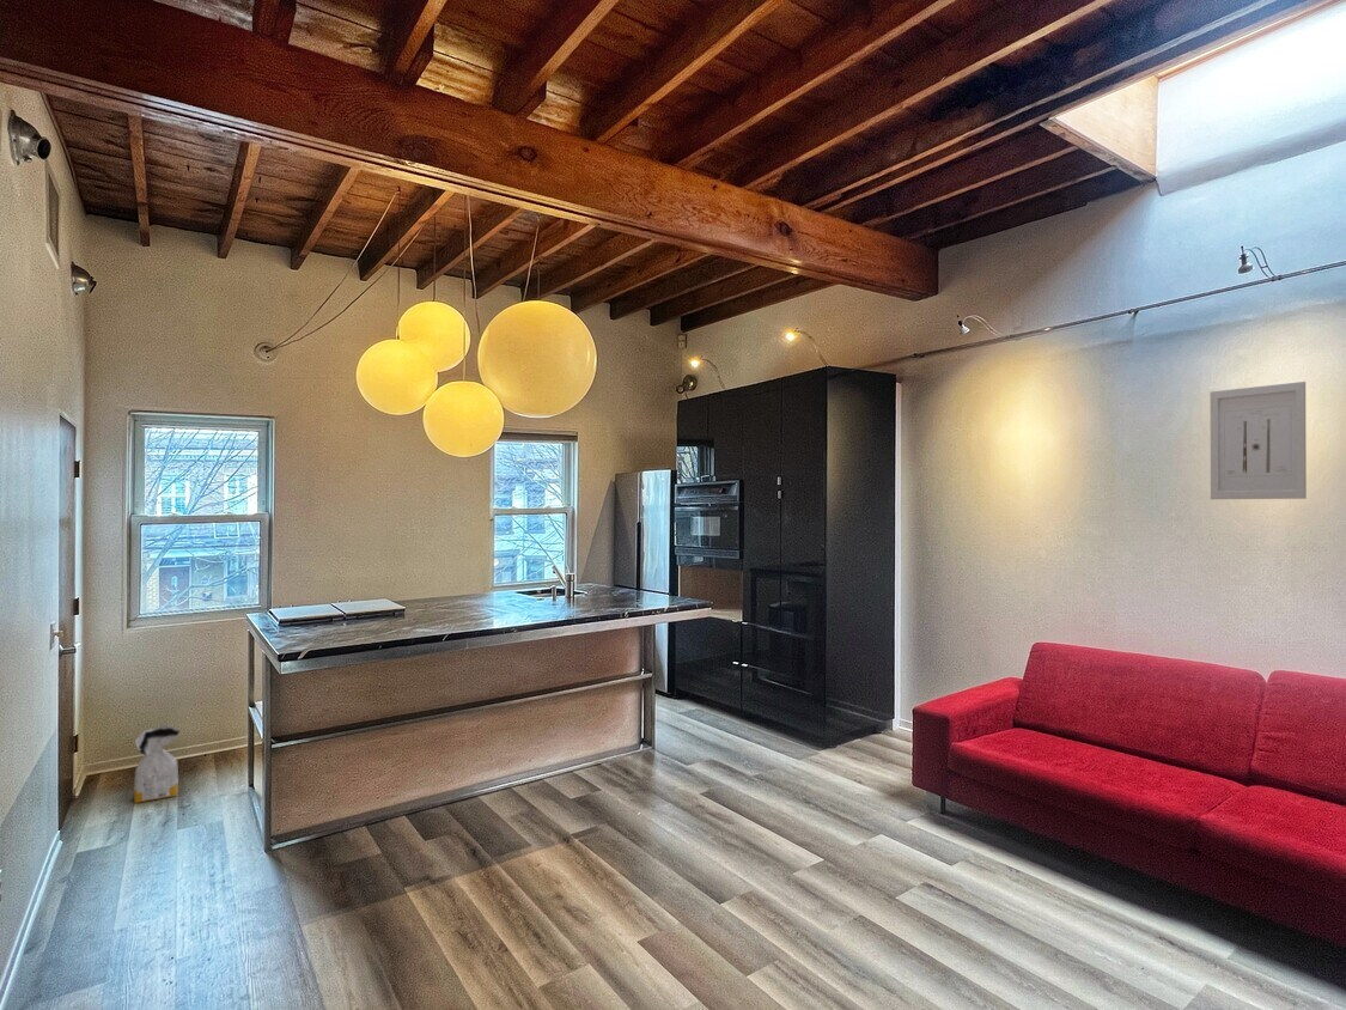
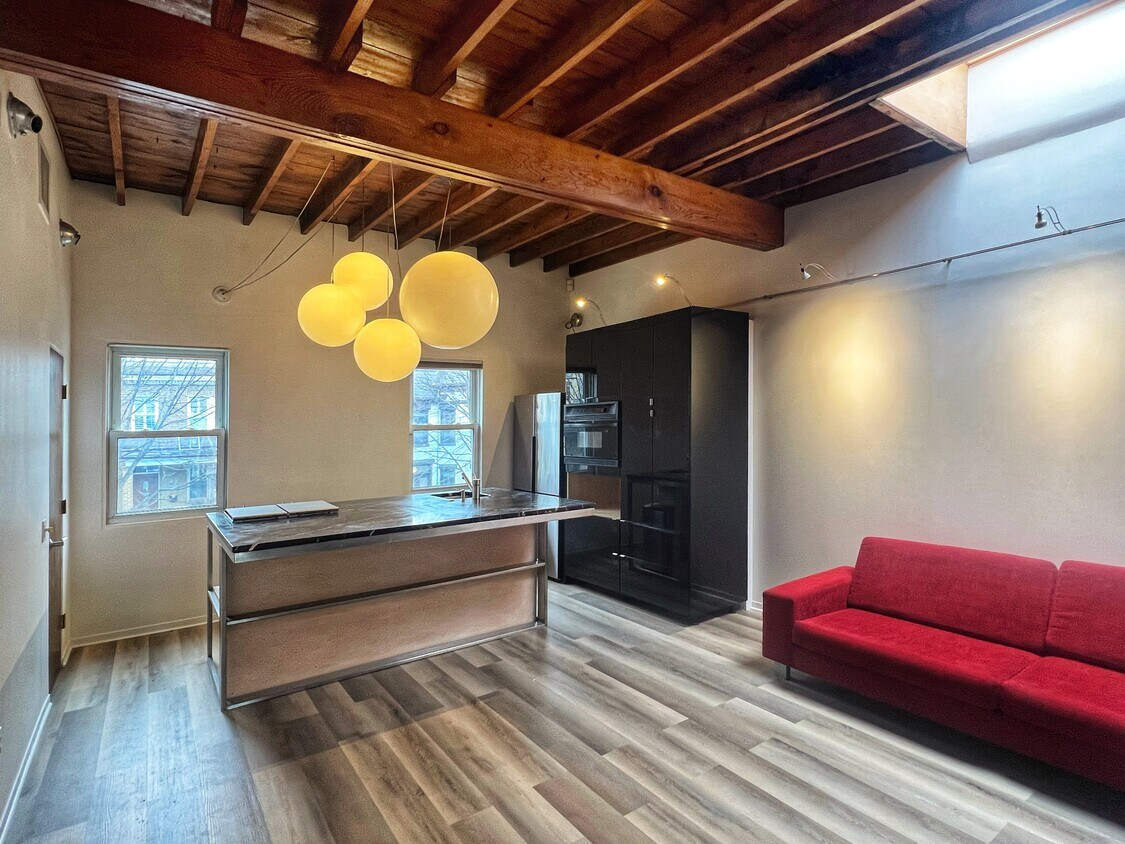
- bag [133,724,181,804]
- wall art [1210,381,1308,500]
